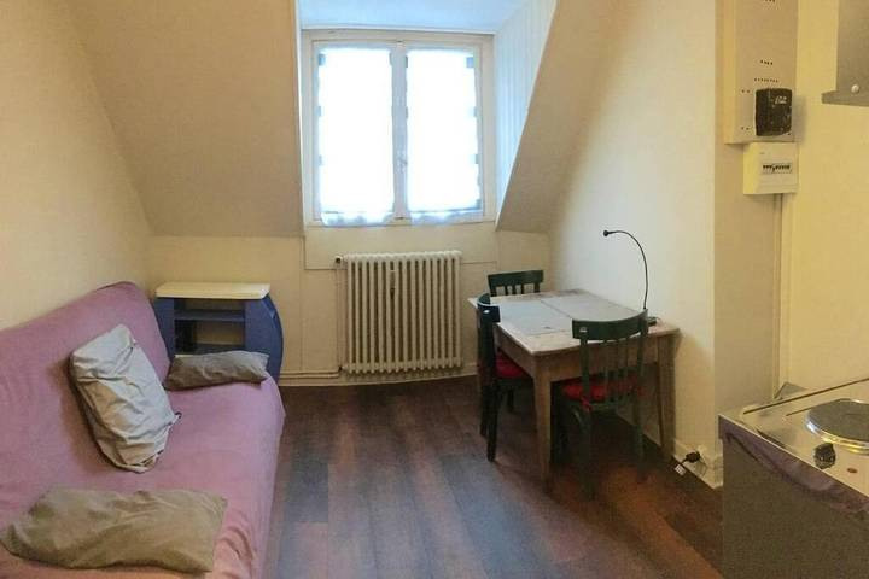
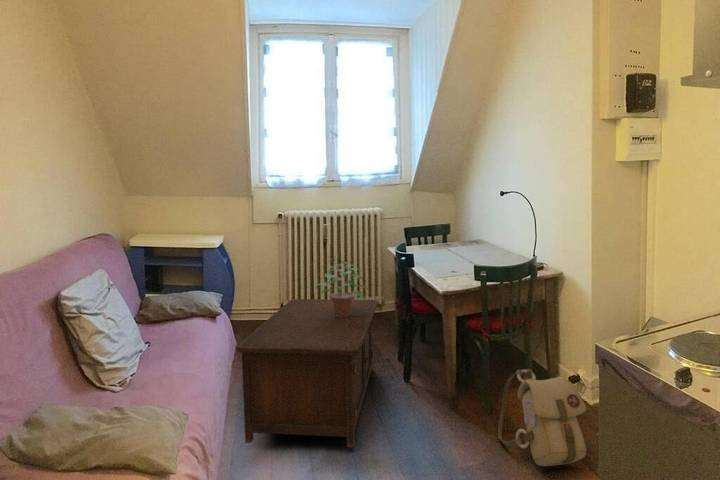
+ backpack [497,367,587,467]
+ cabinet [235,298,378,448]
+ potted plant [313,255,372,317]
